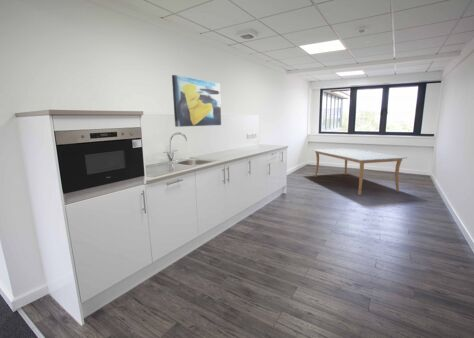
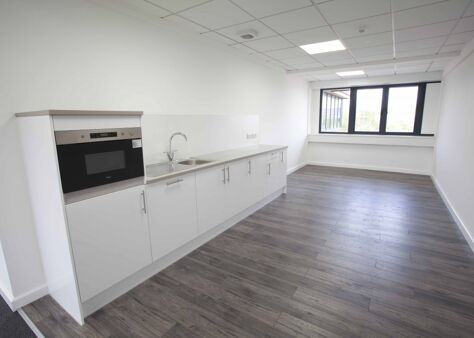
- dining table [312,147,408,196]
- wall art [171,74,222,128]
